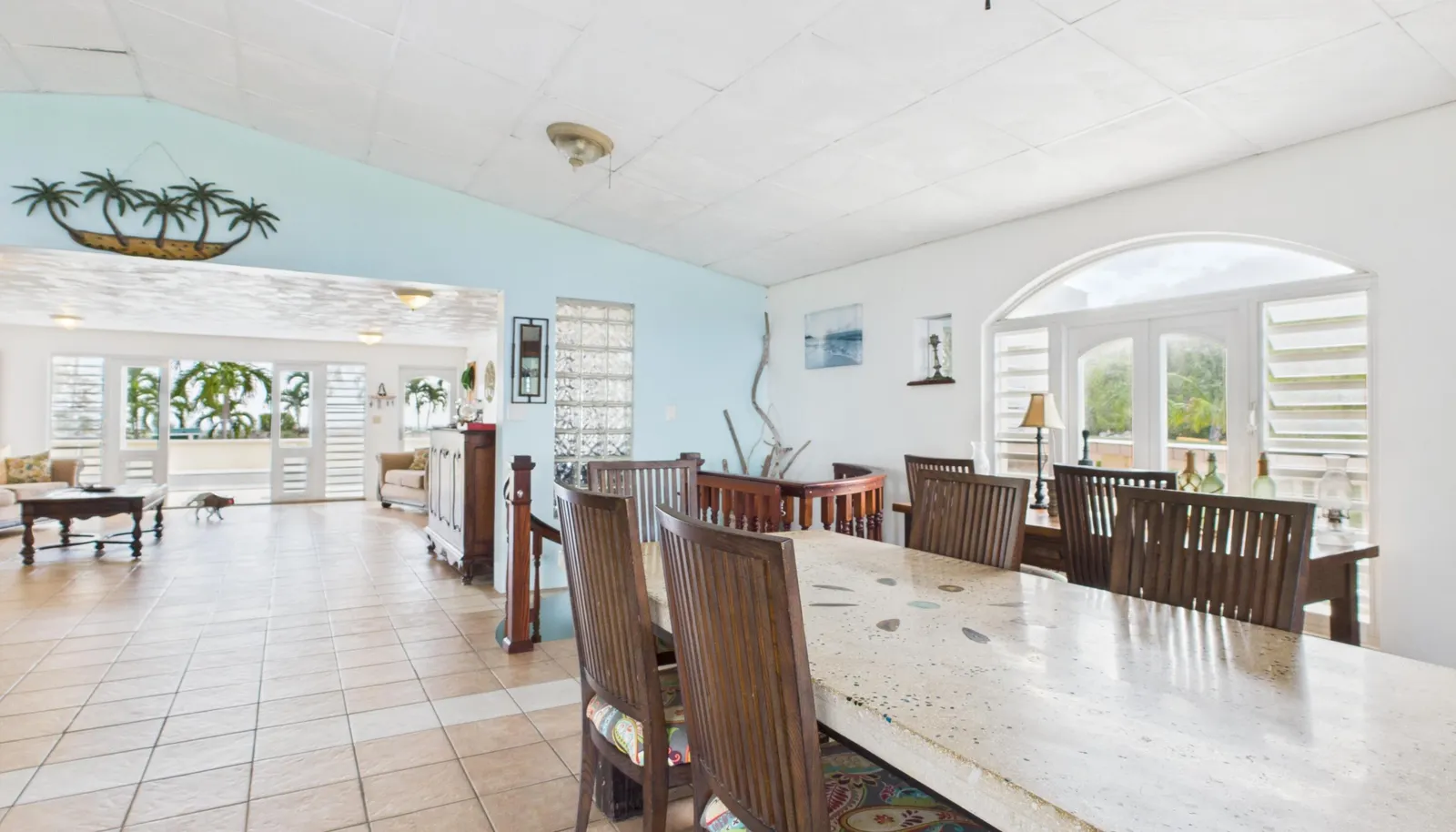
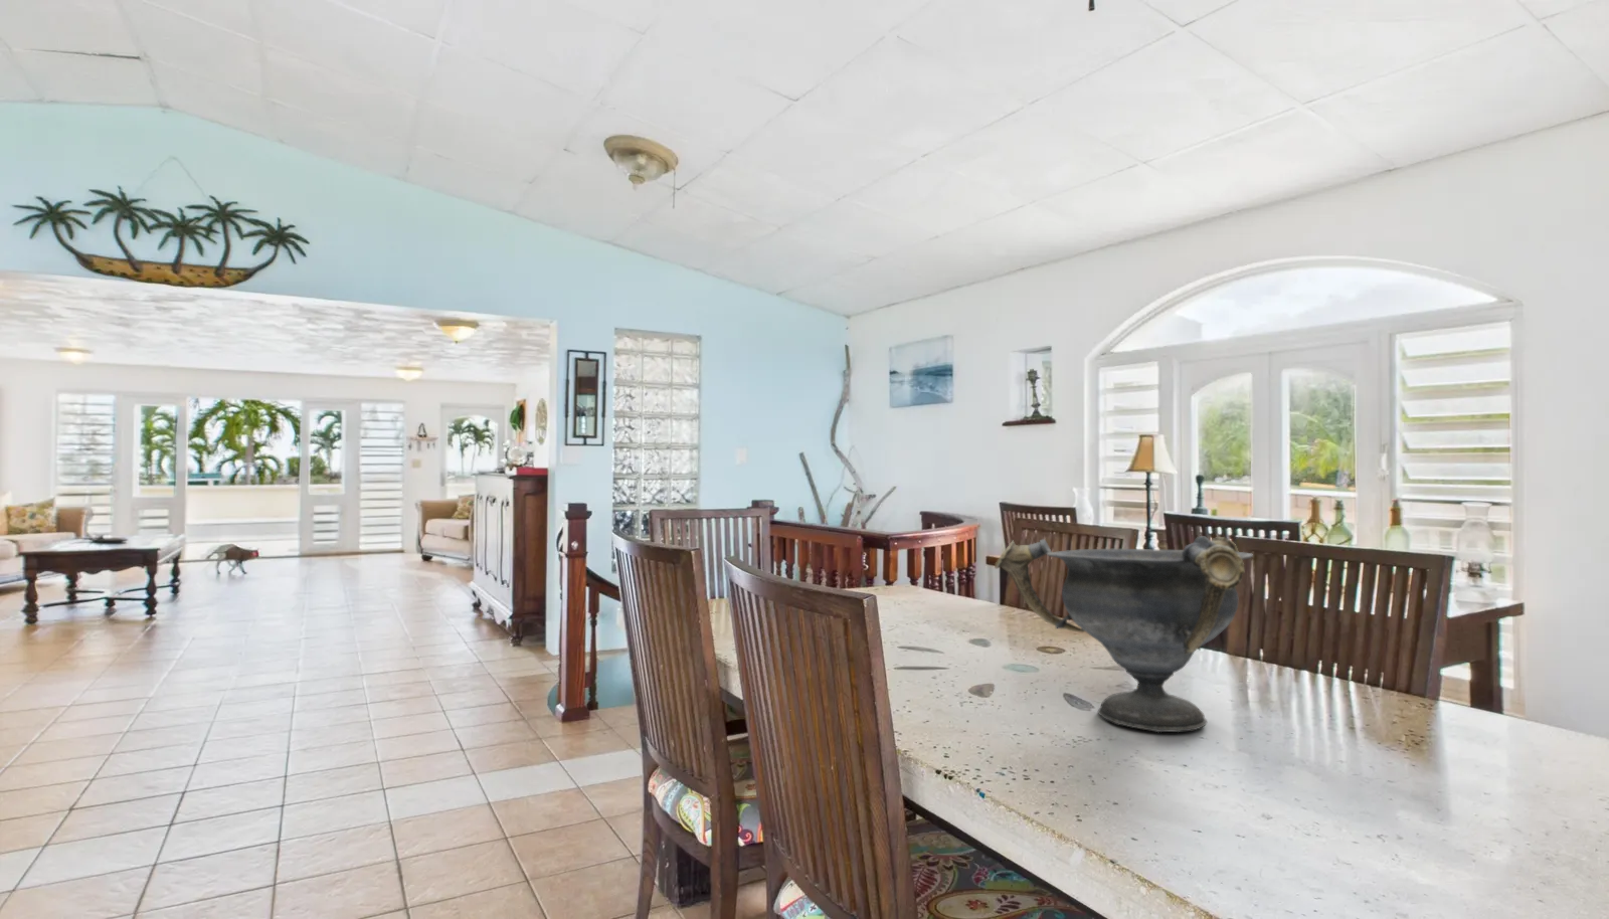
+ decorative bowl [993,535,1254,733]
